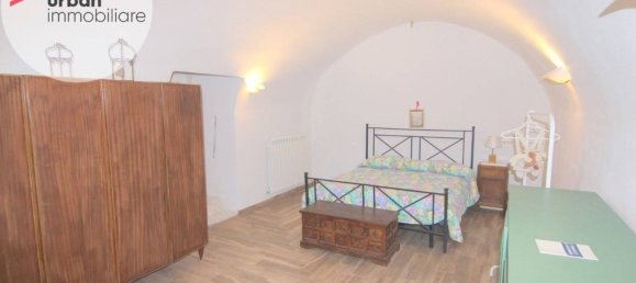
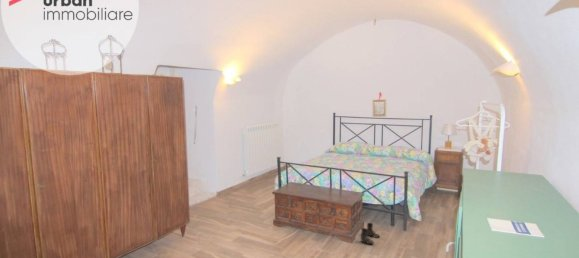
+ boots [360,222,381,245]
